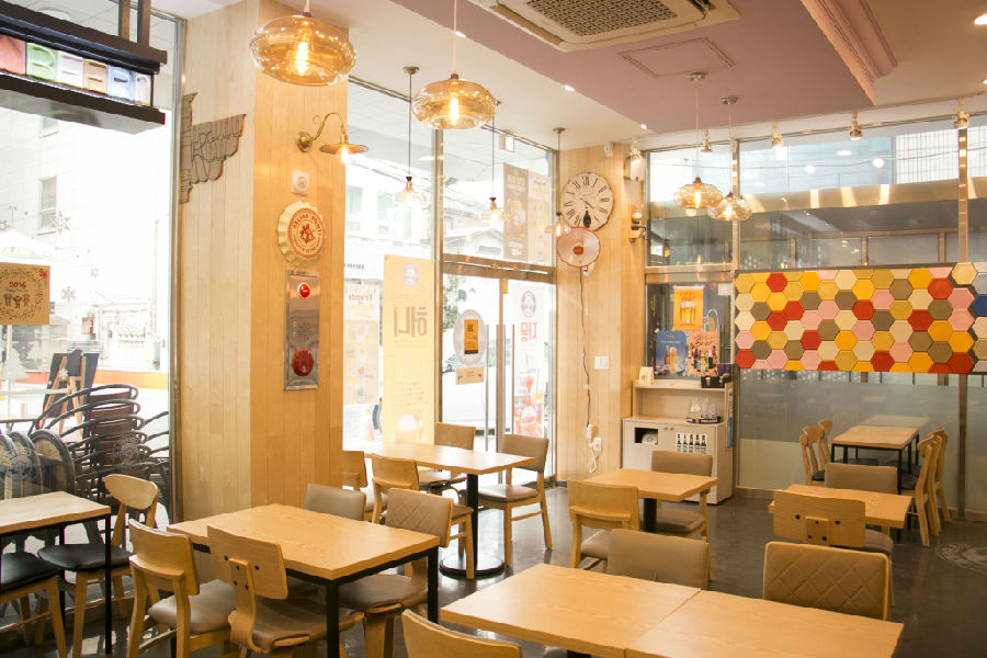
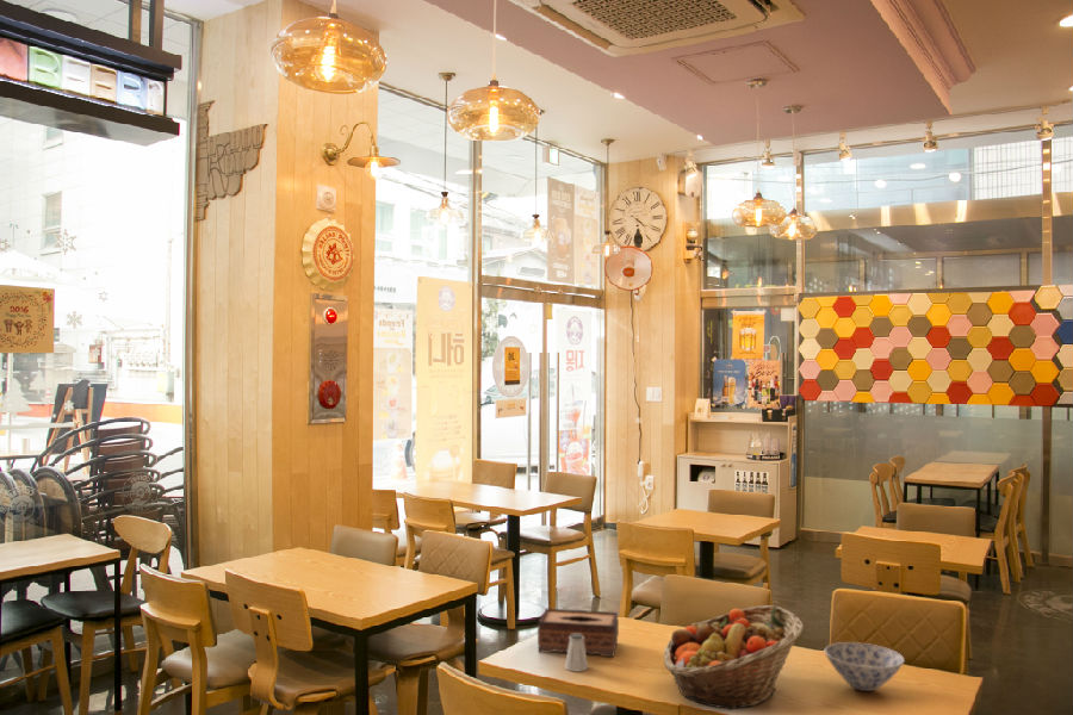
+ tissue box [536,608,620,658]
+ fruit basket [663,604,805,711]
+ saltshaker [564,634,589,673]
+ bowl [824,641,906,692]
